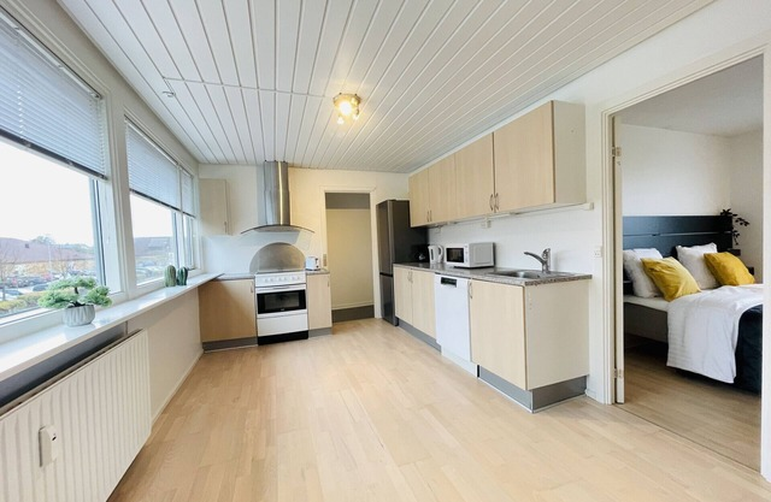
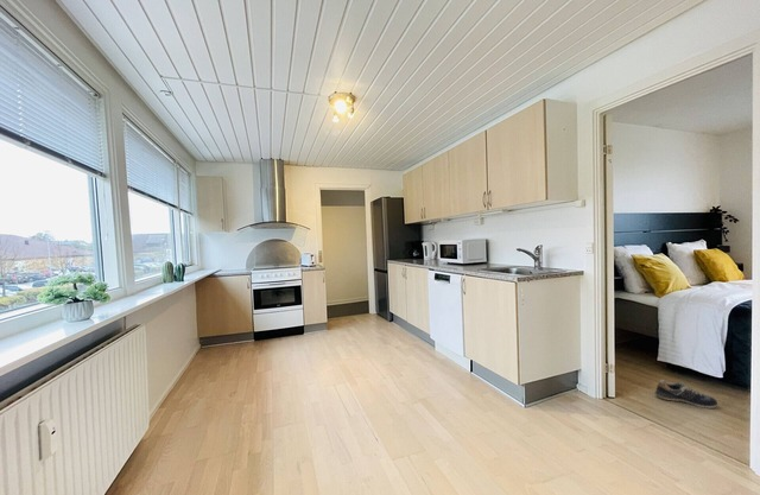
+ sneaker [654,379,718,410]
